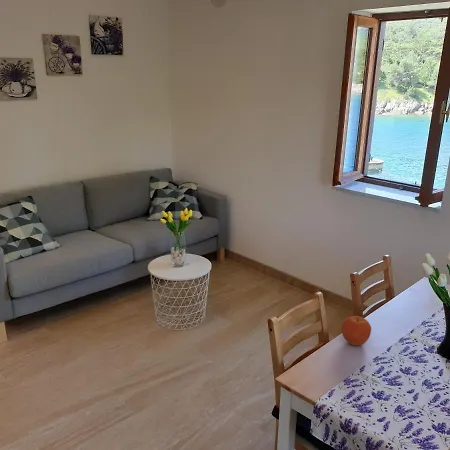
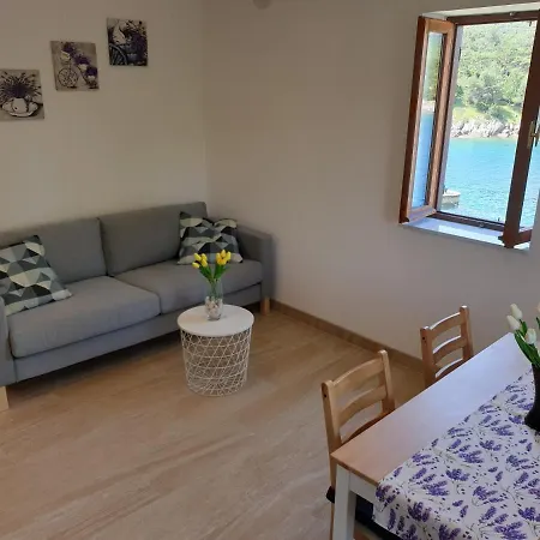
- fruit [340,315,372,346]
